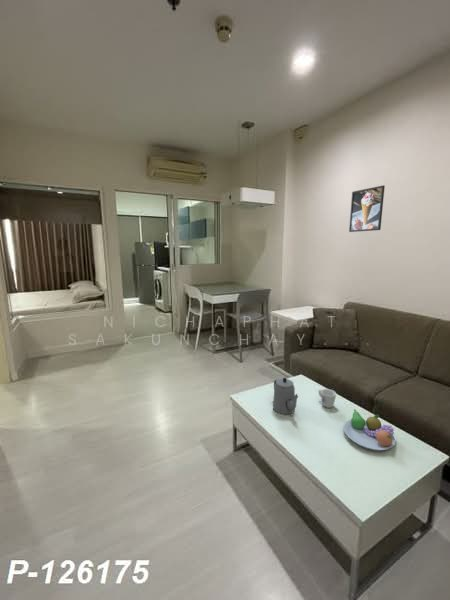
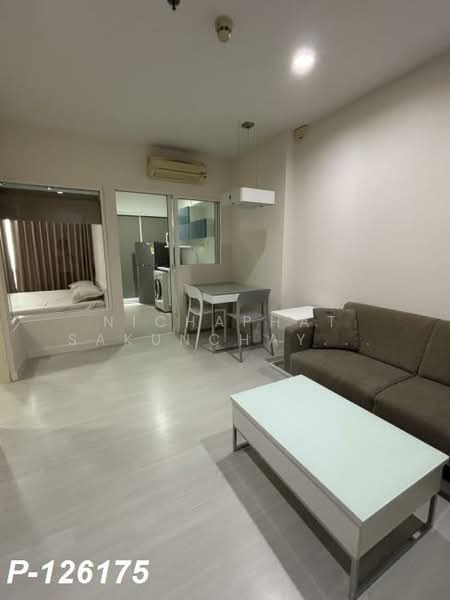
- mug [318,388,337,409]
- fruit bowl [343,408,396,452]
- teapot [272,377,299,415]
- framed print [348,184,386,233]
